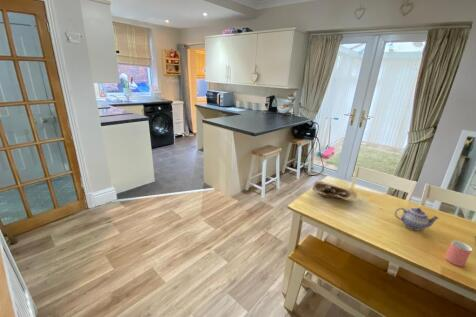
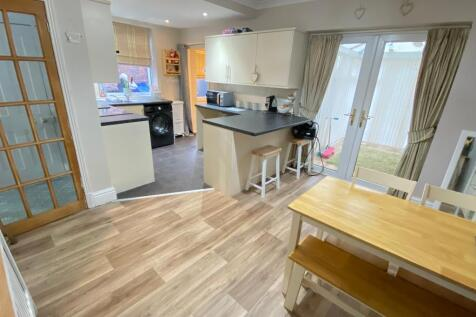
- cup [444,240,473,267]
- bowl [311,180,358,202]
- teapot [394,207,441,231]
